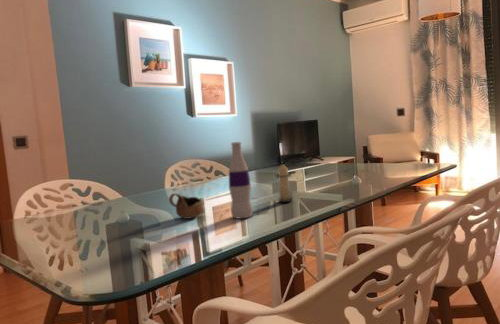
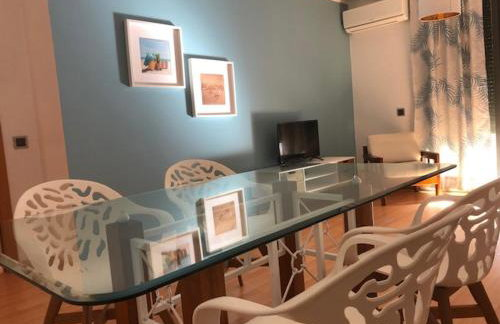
- candle [274,161,294,203]
- bottle [228,141,254,220]
- cup [168,192,204,220]
